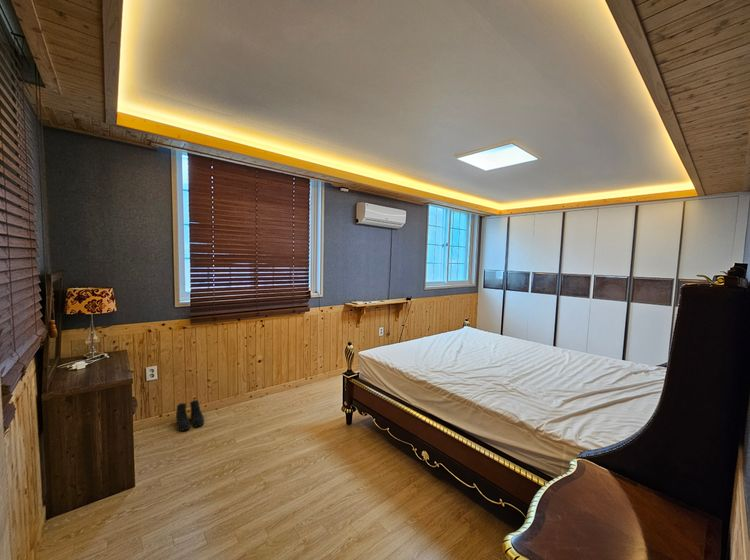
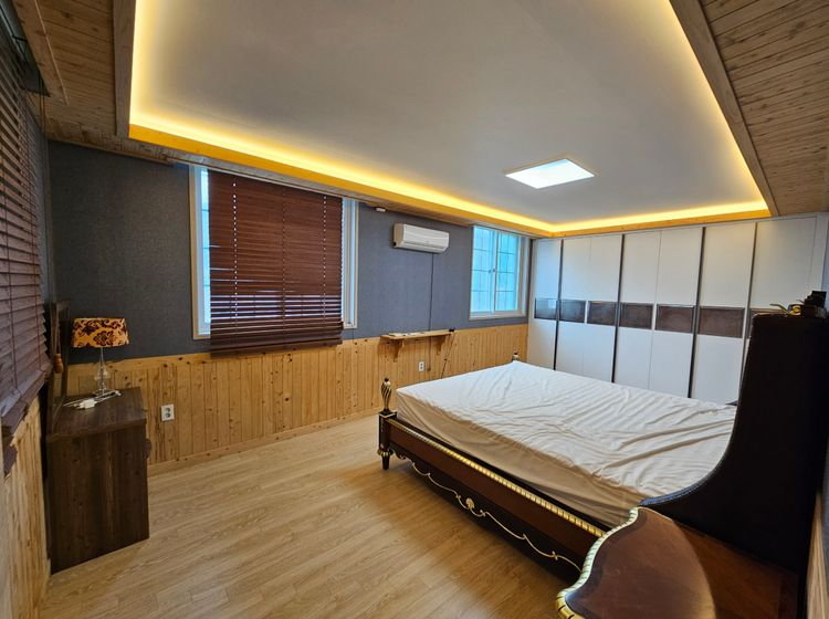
- boots [175,399,205,432]
